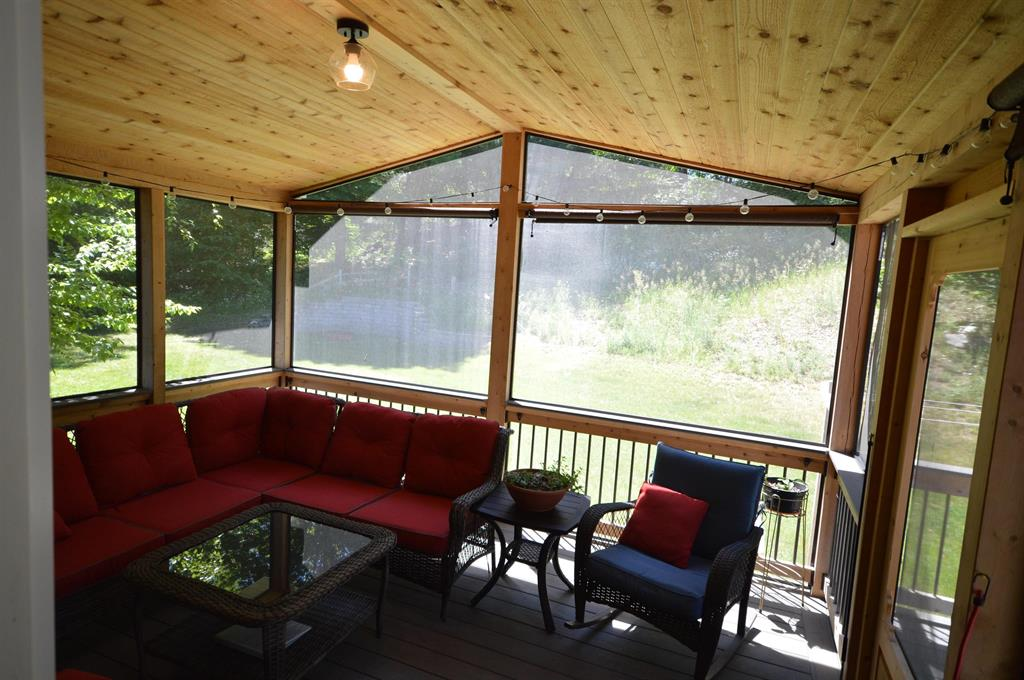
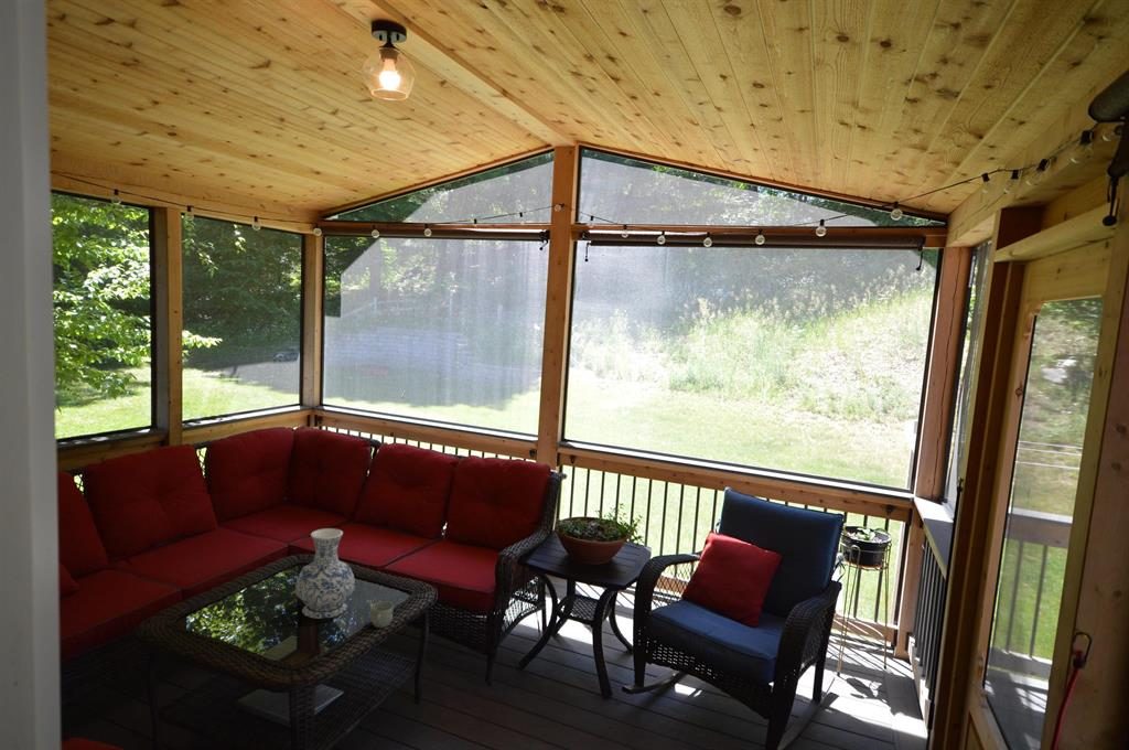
+ vase [294,527,356,620]
+ mug [369,600,395,629]
